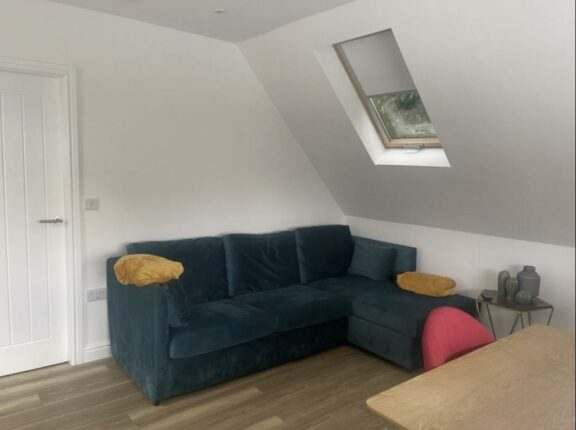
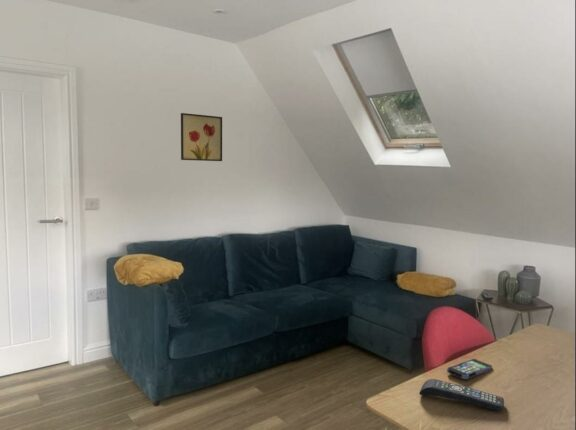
+ remote control [418,378,505,412]
+ wall art [180,112,223,162]
+ smartphone [446,358,493,380]
